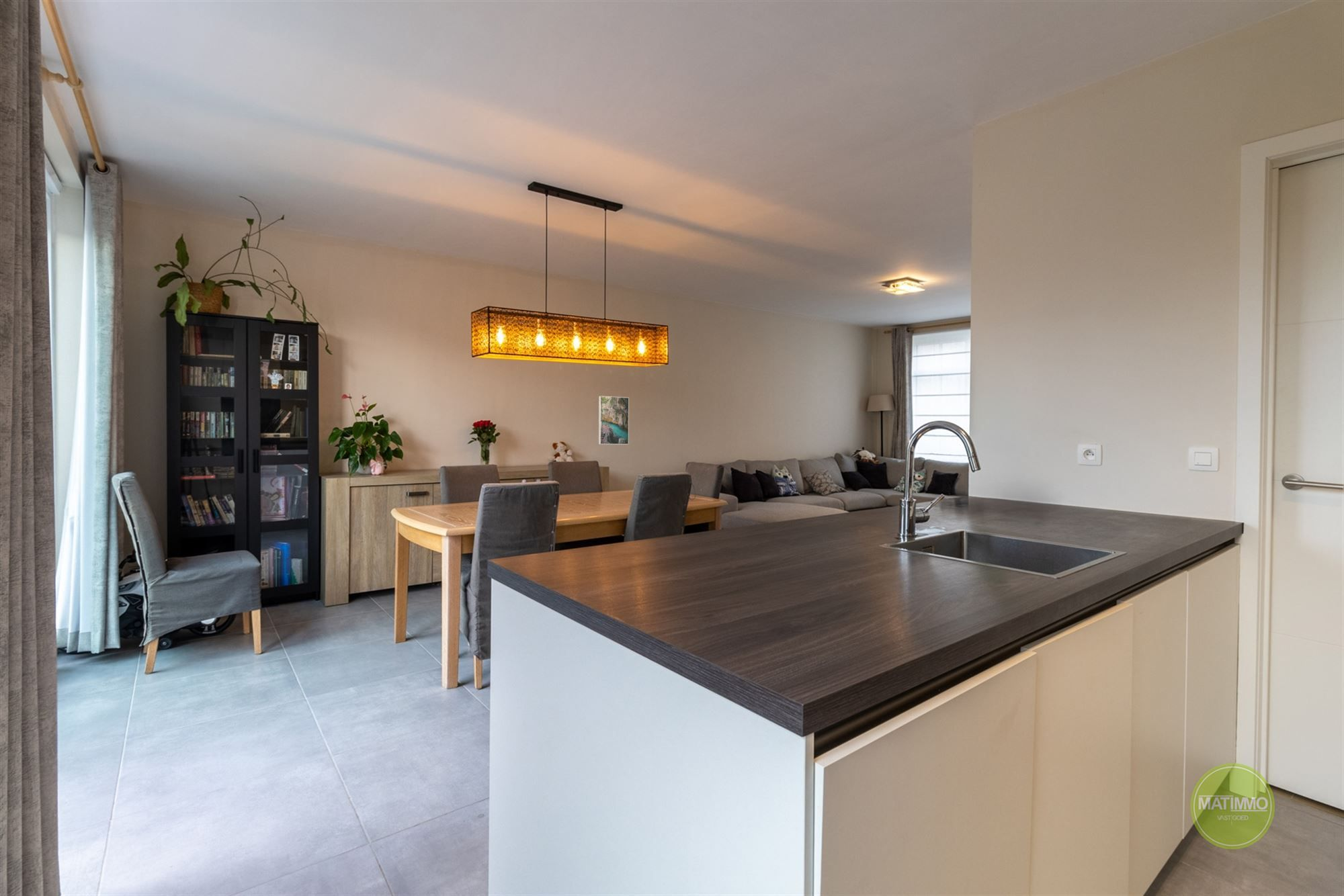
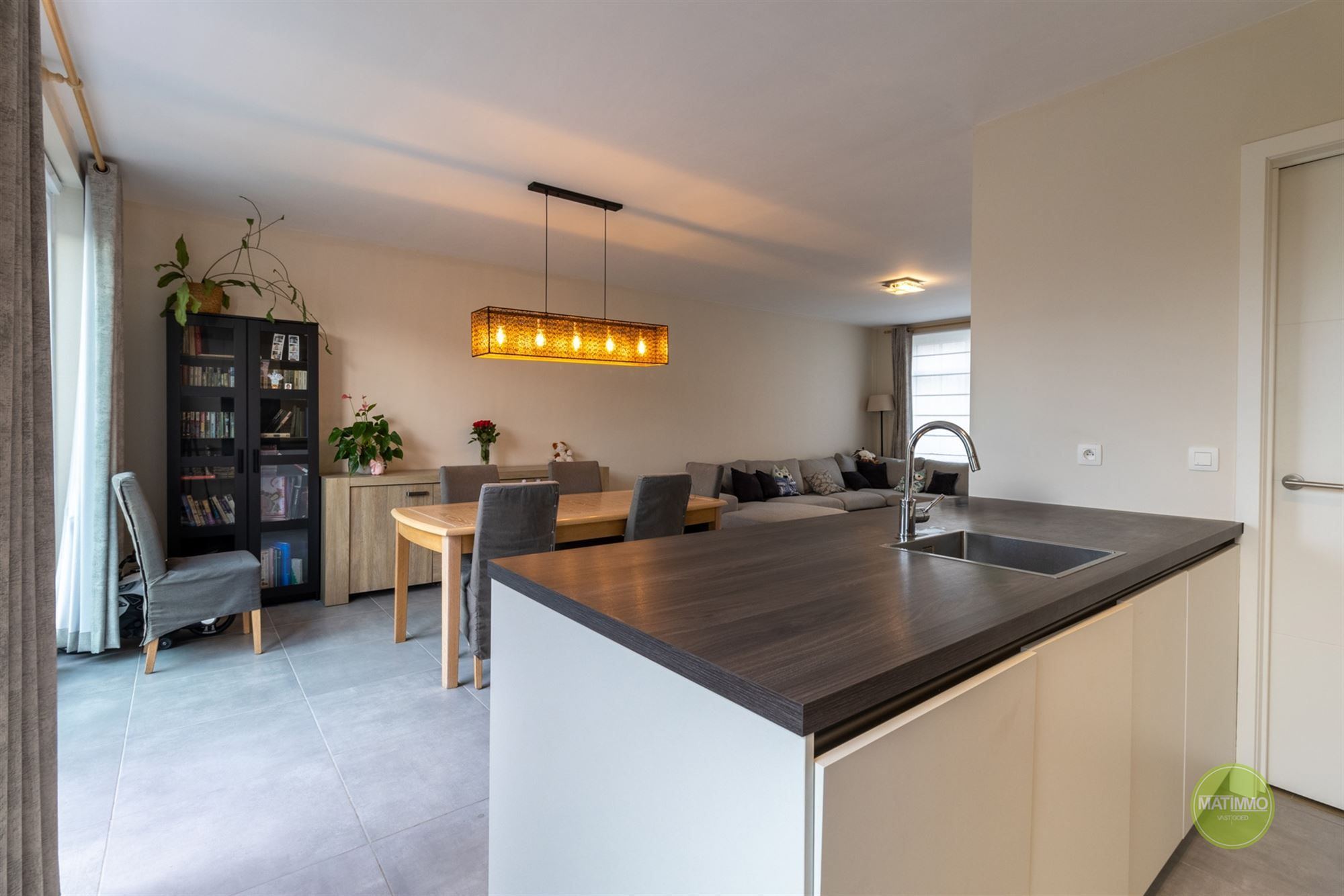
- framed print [598,395,630,445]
